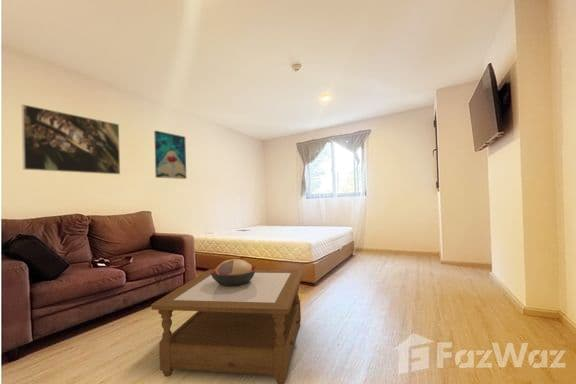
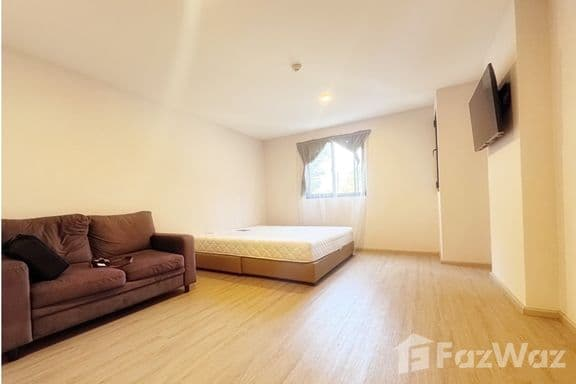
- decorative bowl [211,258,258,287]
- wall art [153,130,187,180]
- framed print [21,103,121,175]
- coffee table [150,268,304,384]
